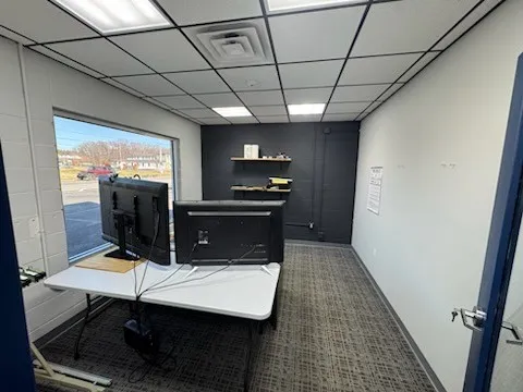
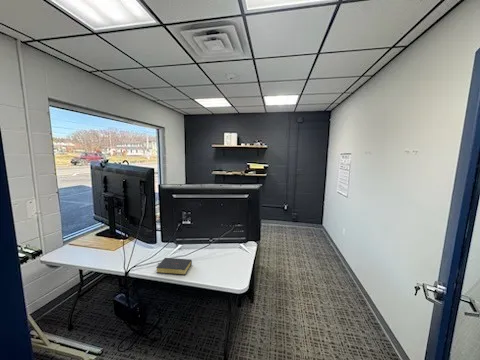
+ bible [155,257,193,276]
